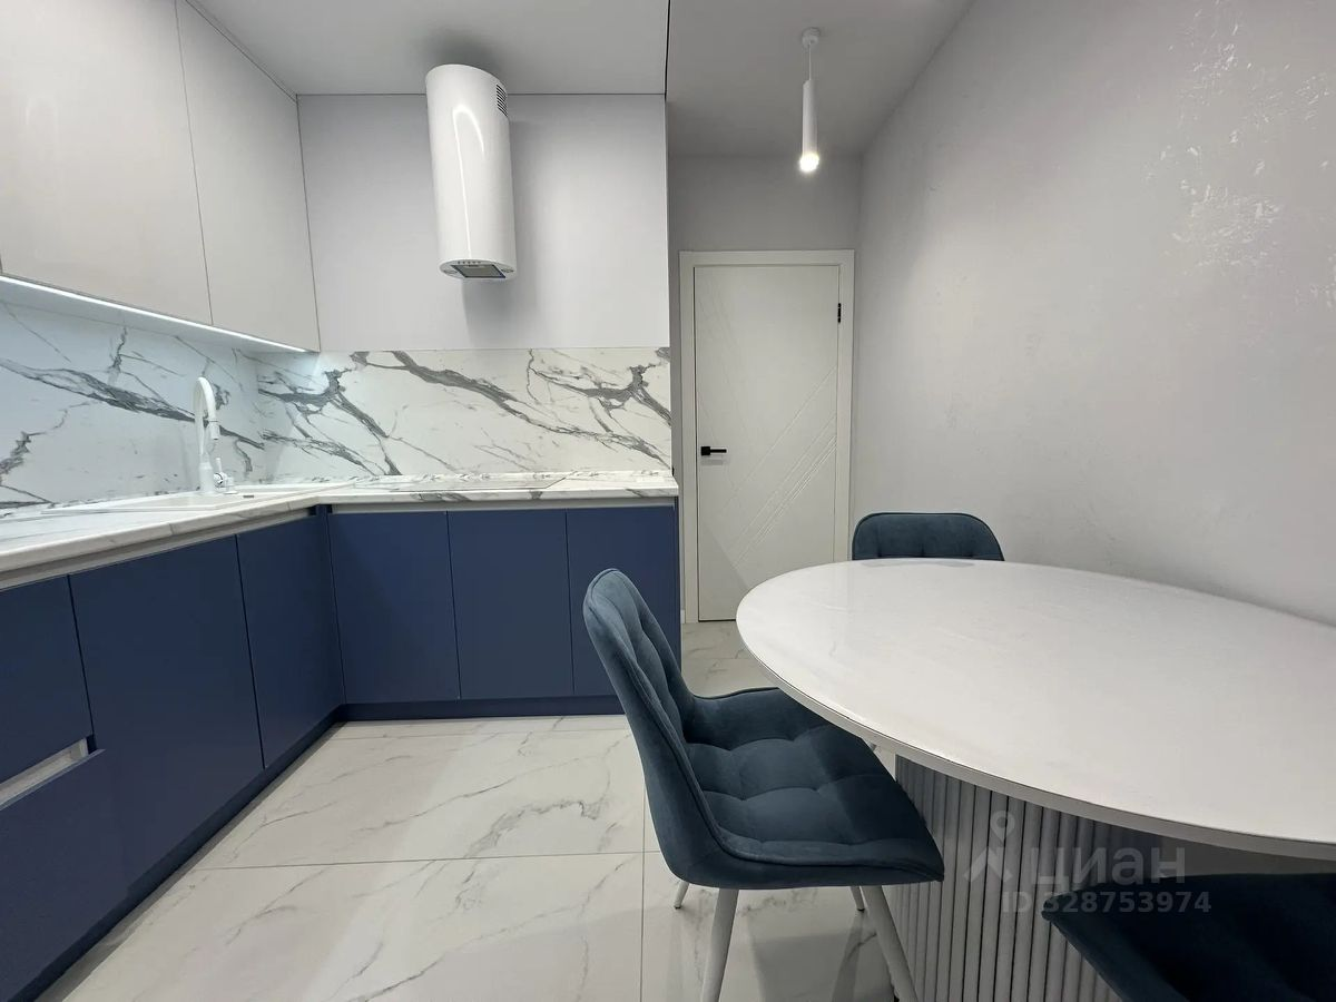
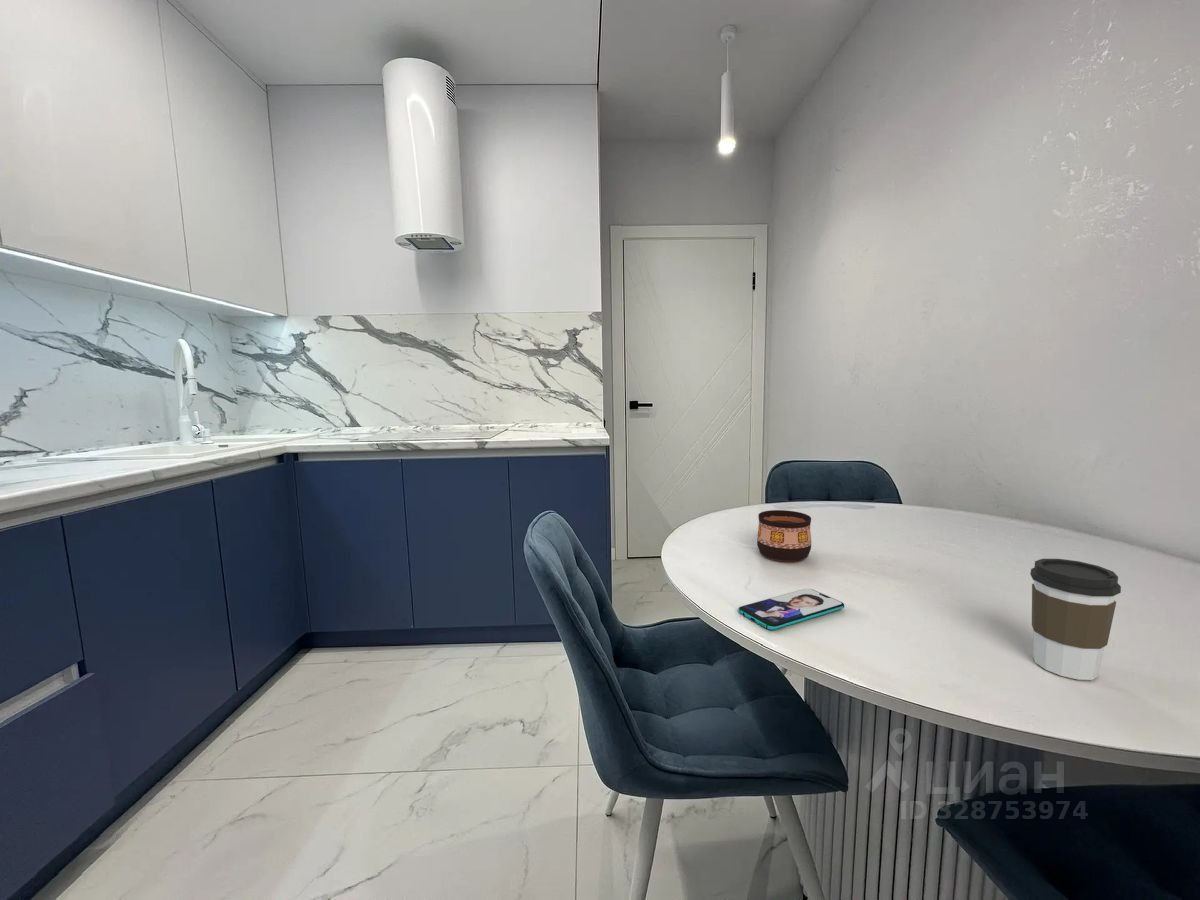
+ smartphone [737,588,845,631]
+ cup [756,509,812,563]
+ coffee cup [1029,558,1122,681]
